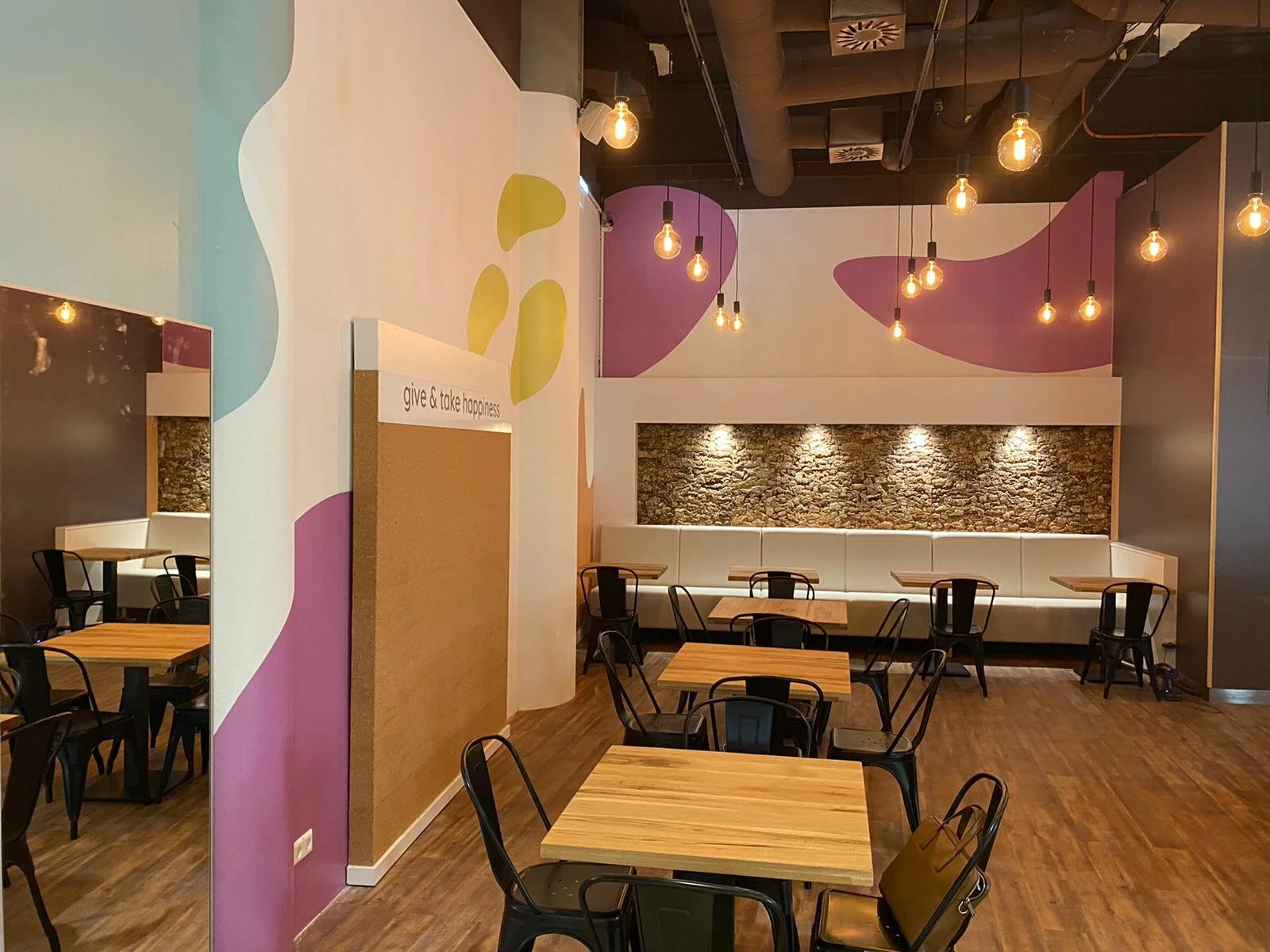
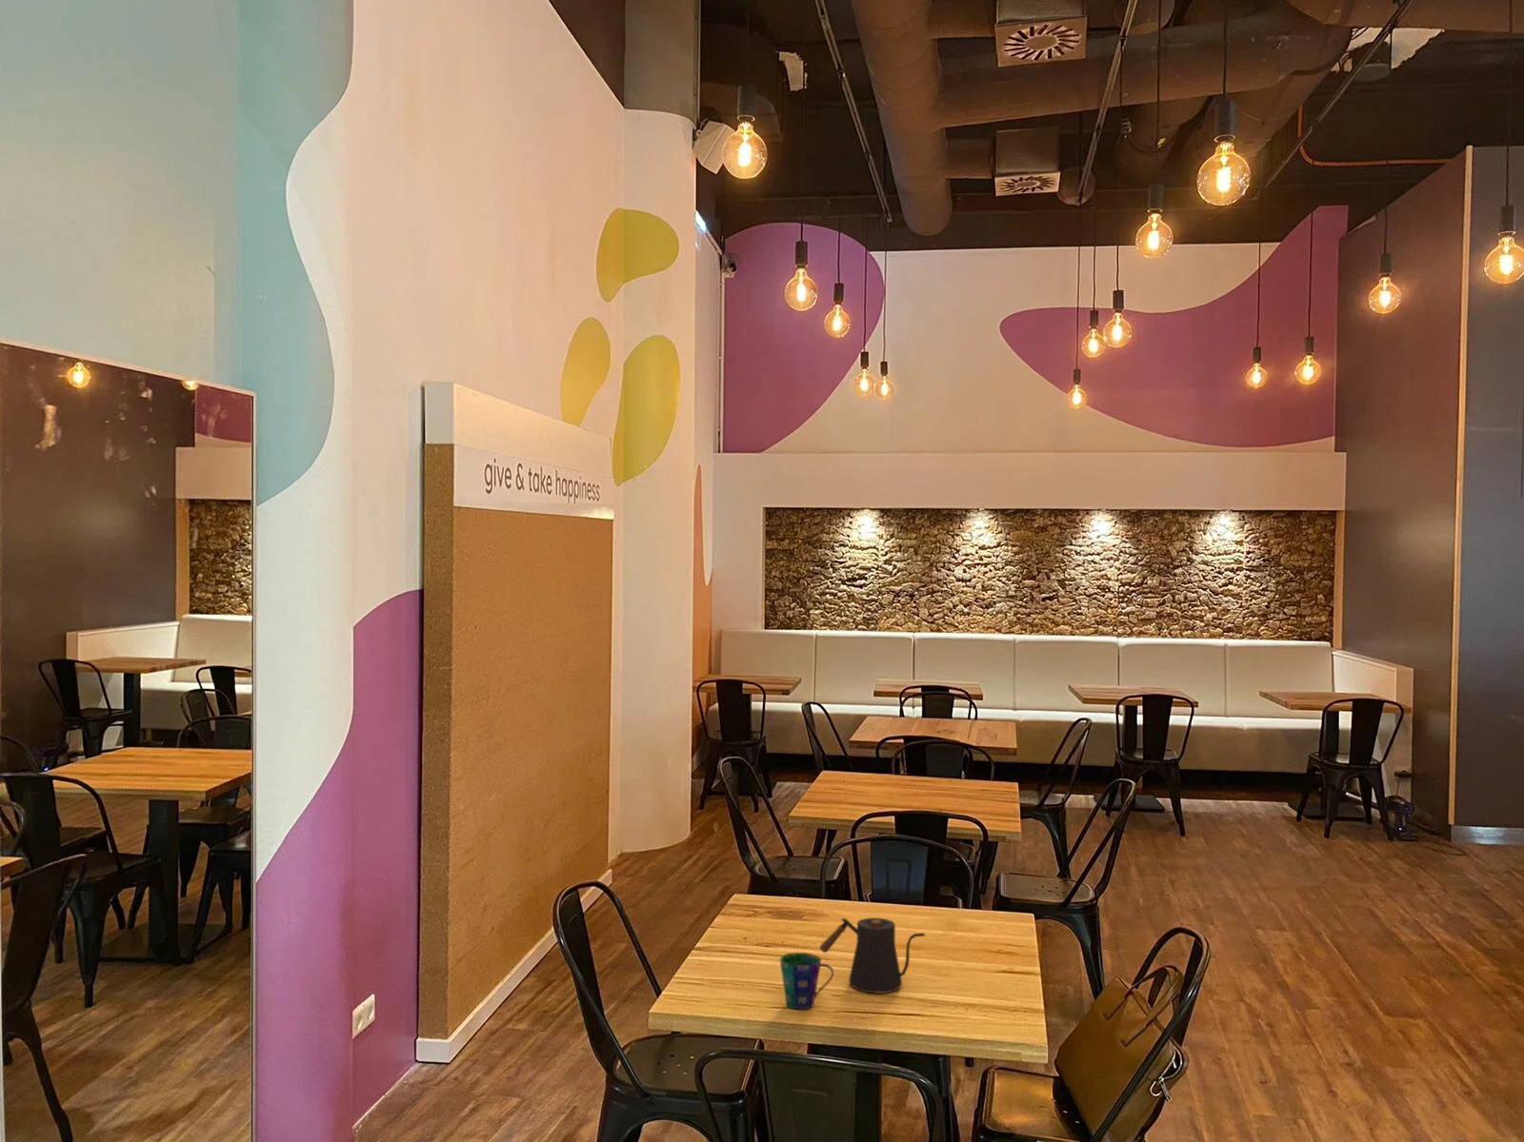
+ cup [779,951,834,1010]
+ kettle [820,916,926,994]
